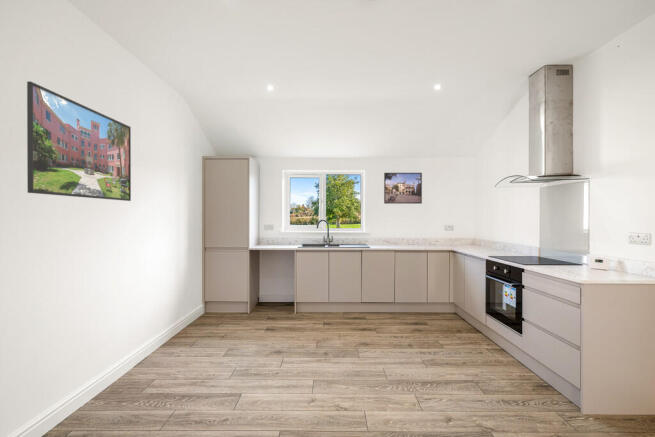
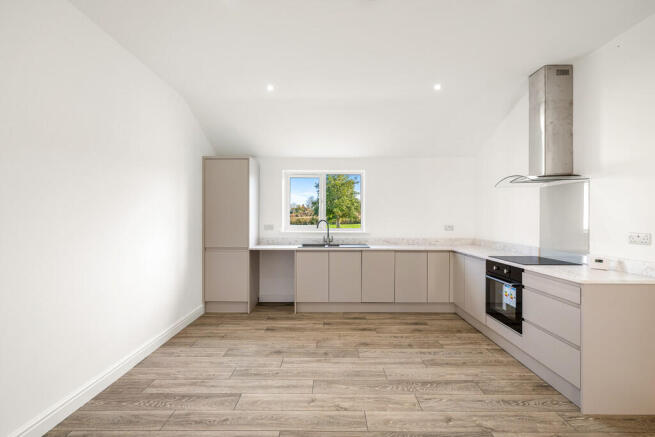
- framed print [26,80,132,202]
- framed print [383,172,423,205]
